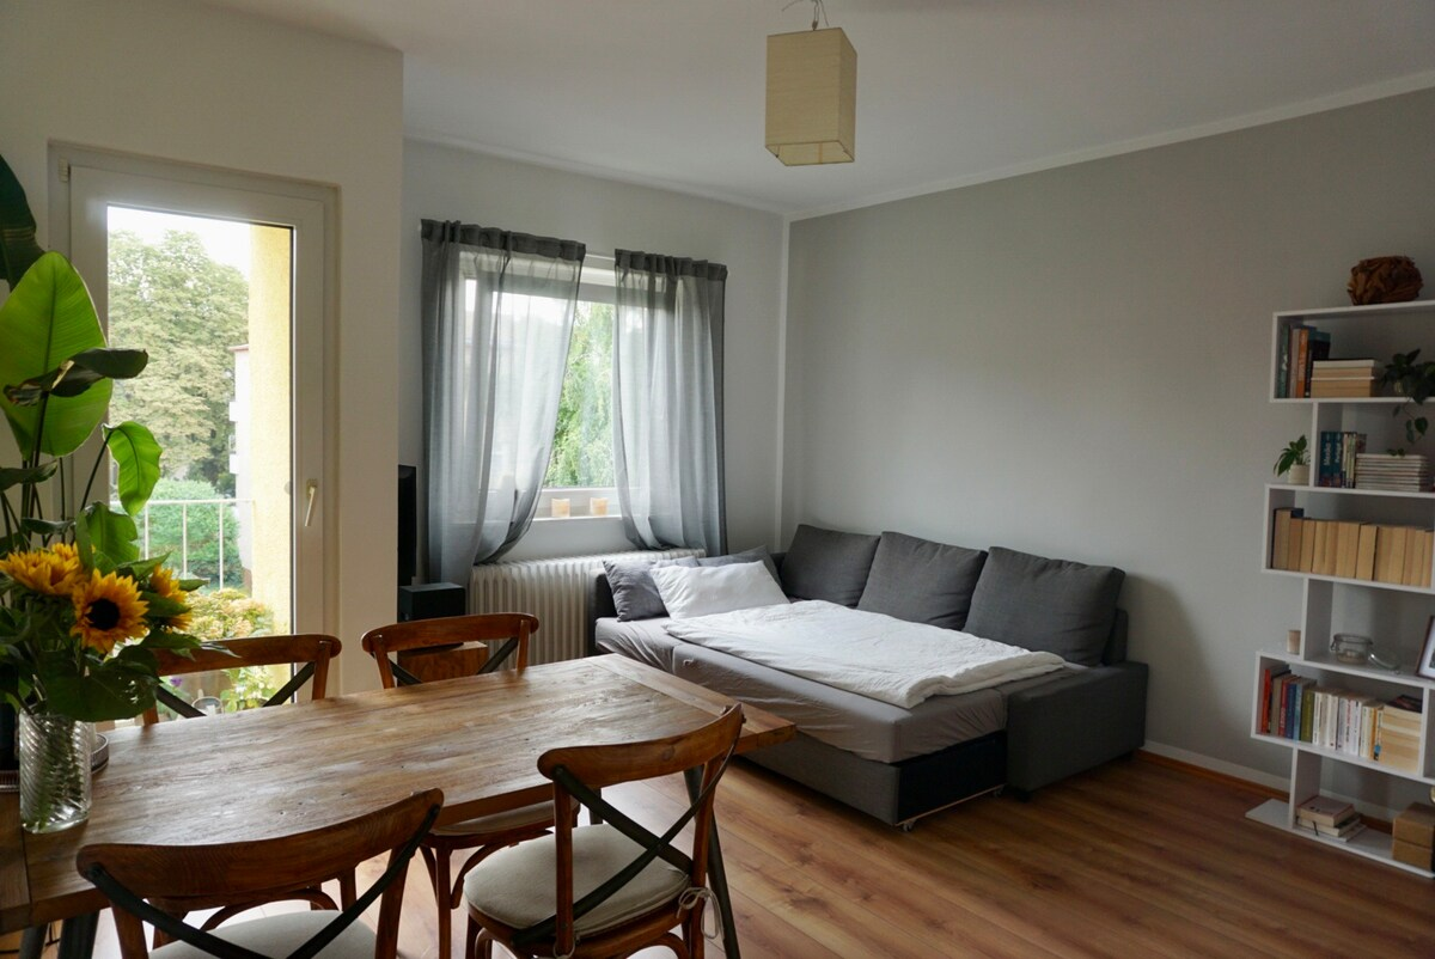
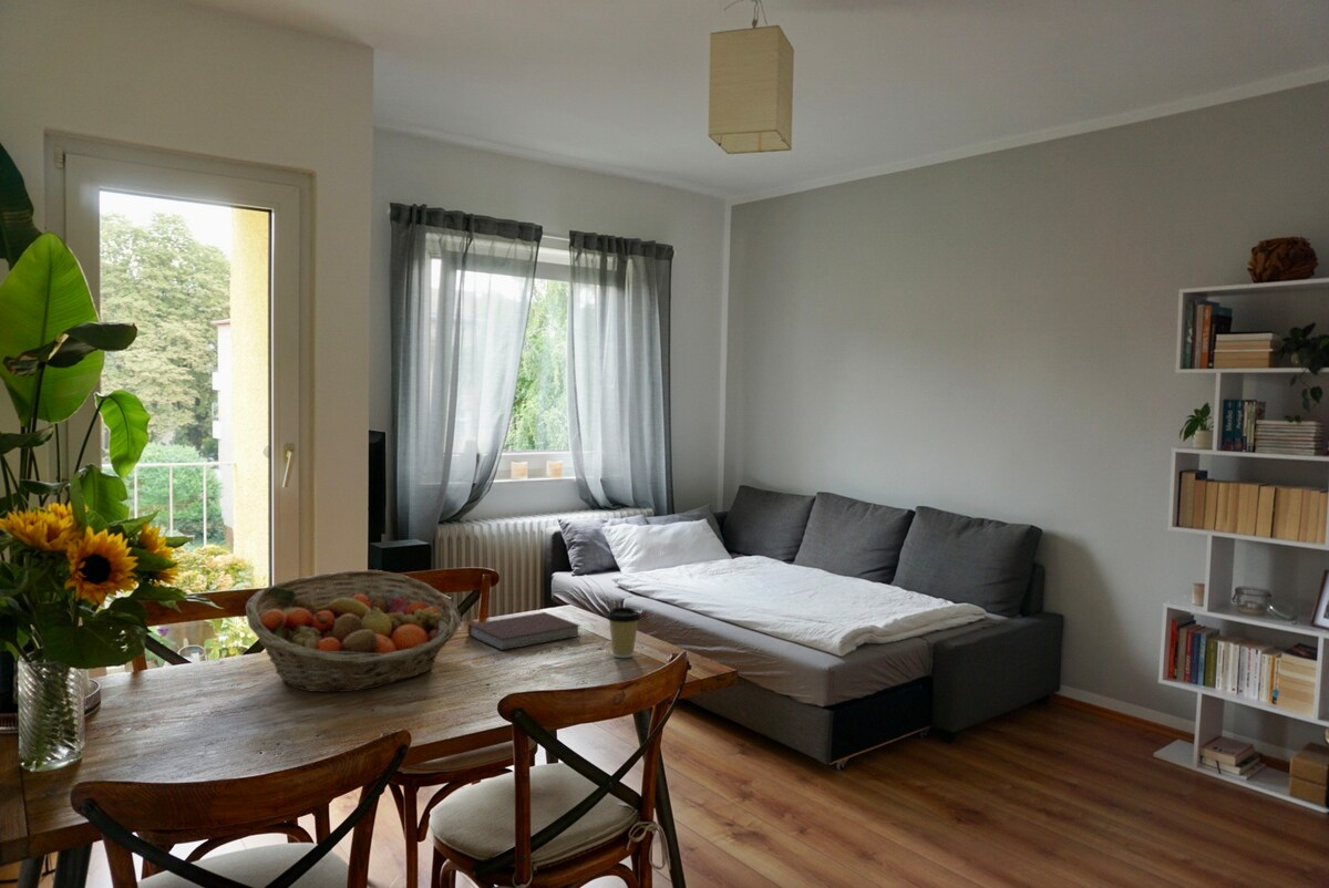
+ notebook [467,611,581,652]
+ fruit basket [245,569,462,693]
+ coffee cup [606,606,642,659]
